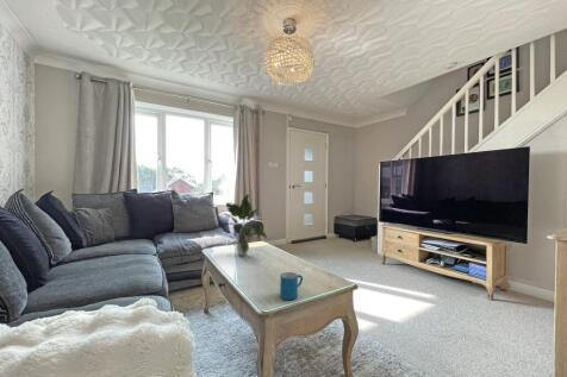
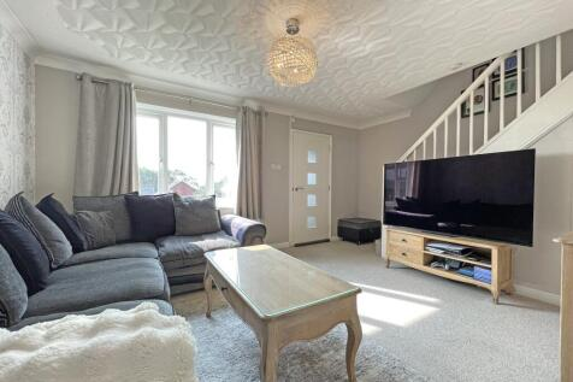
- mug [279,271,304,301]
- potted plant [218,193,268,257]
